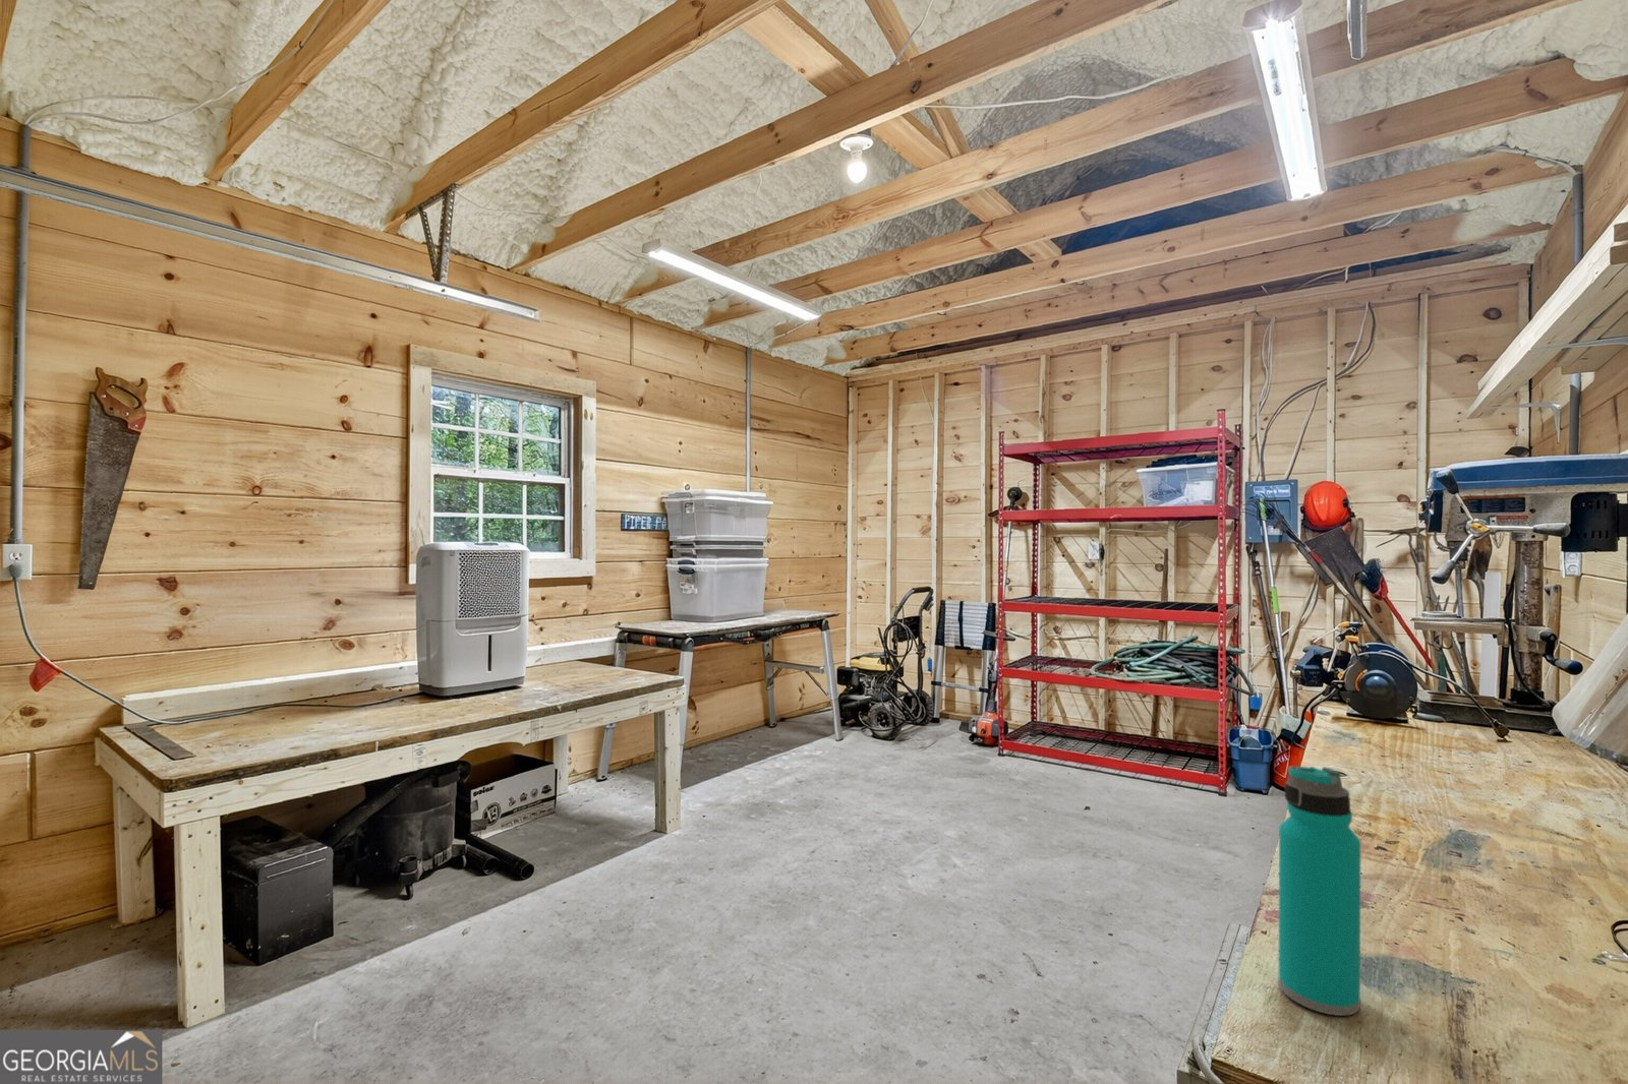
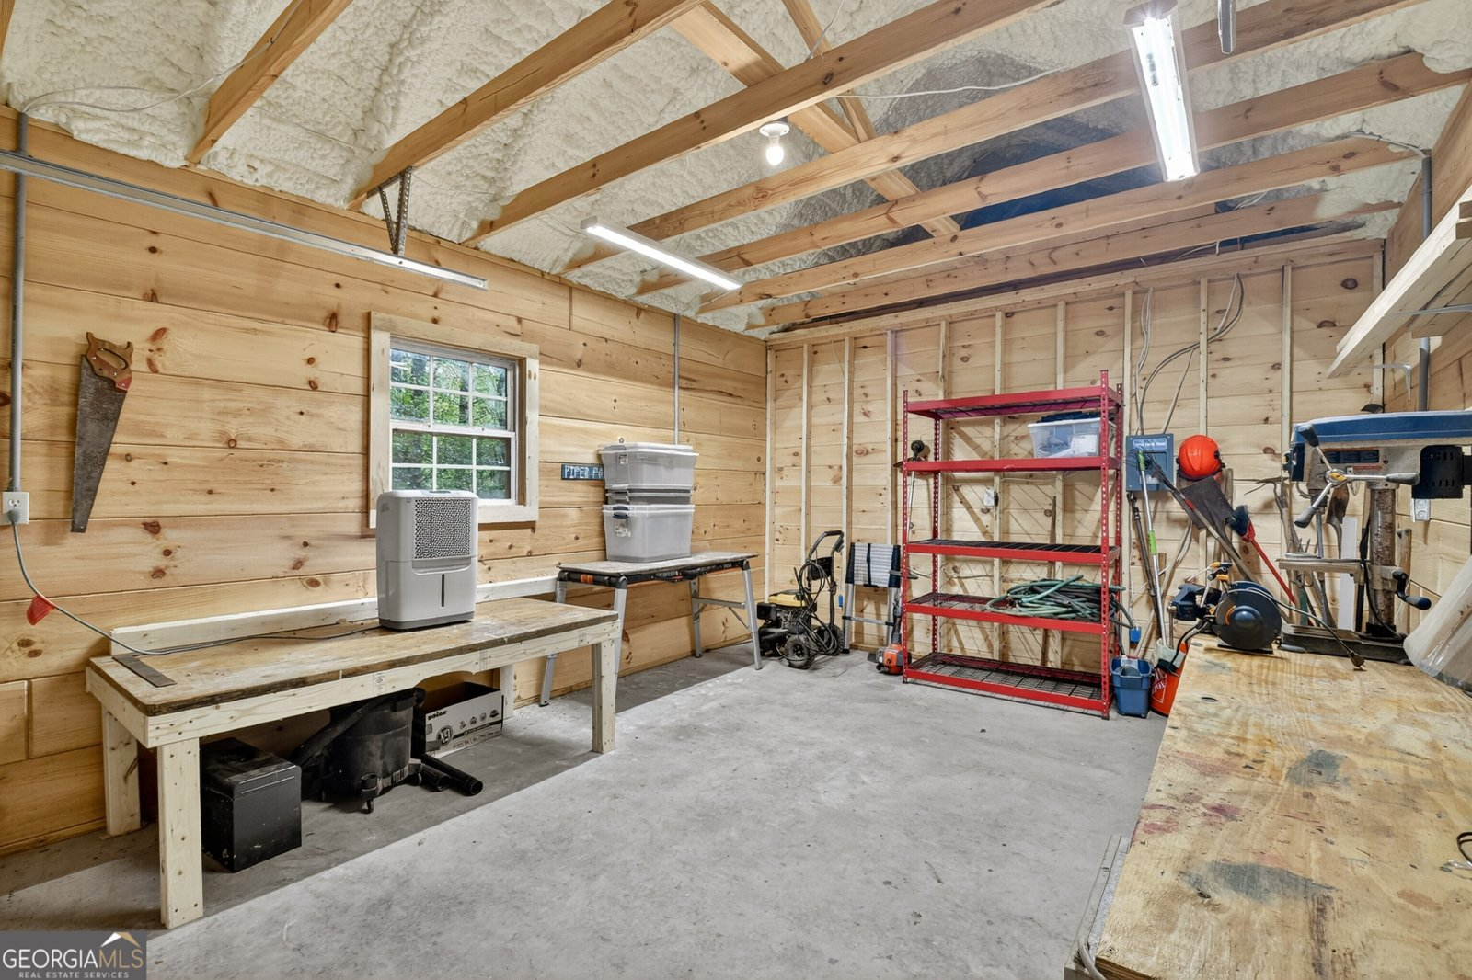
- water bottle [1277,766,1362,1017]
